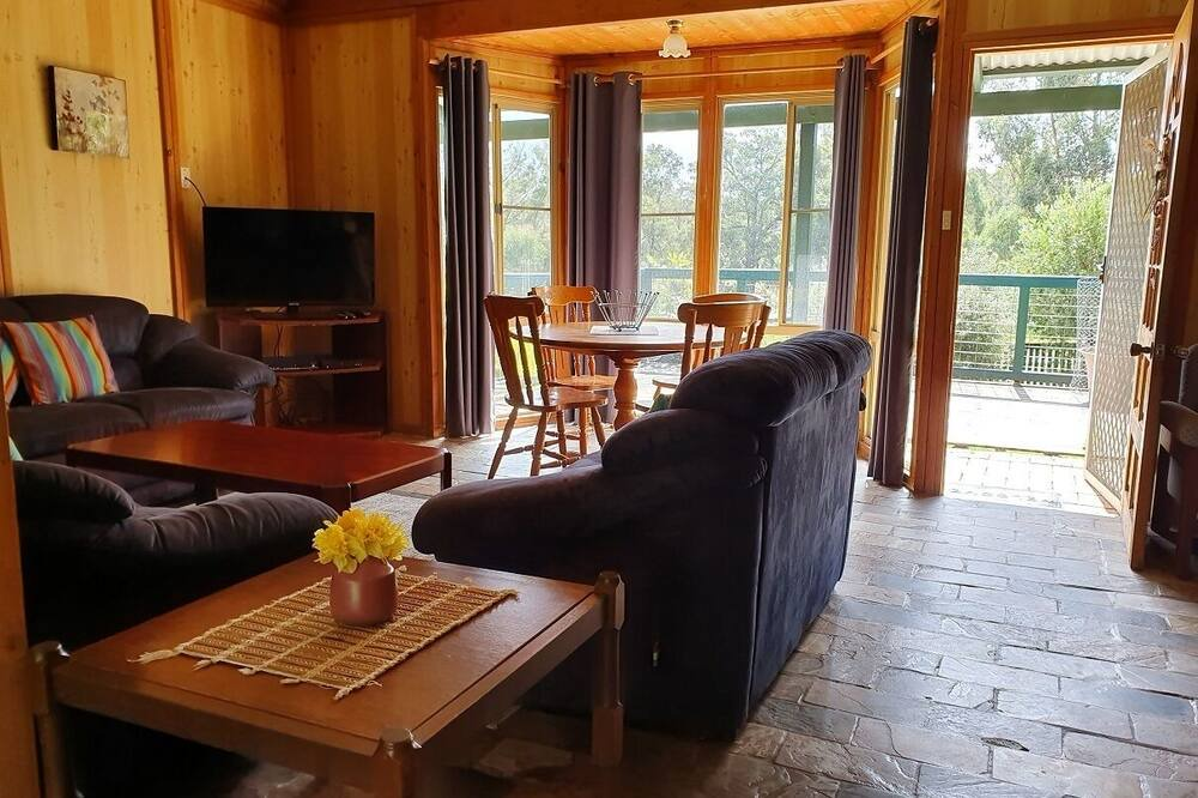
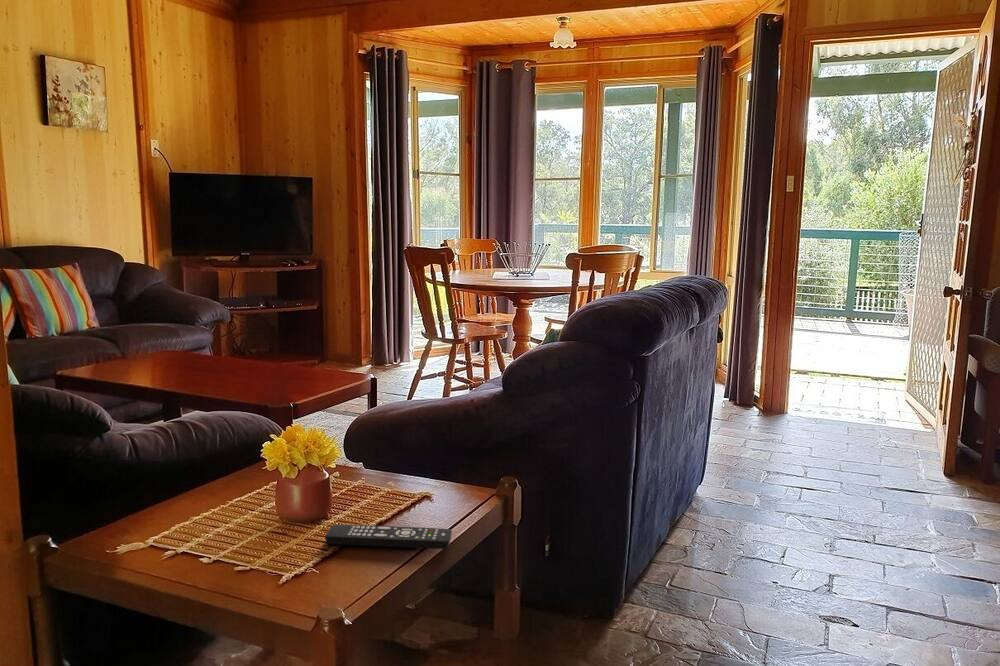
+ remote control [324,524,453,550]
